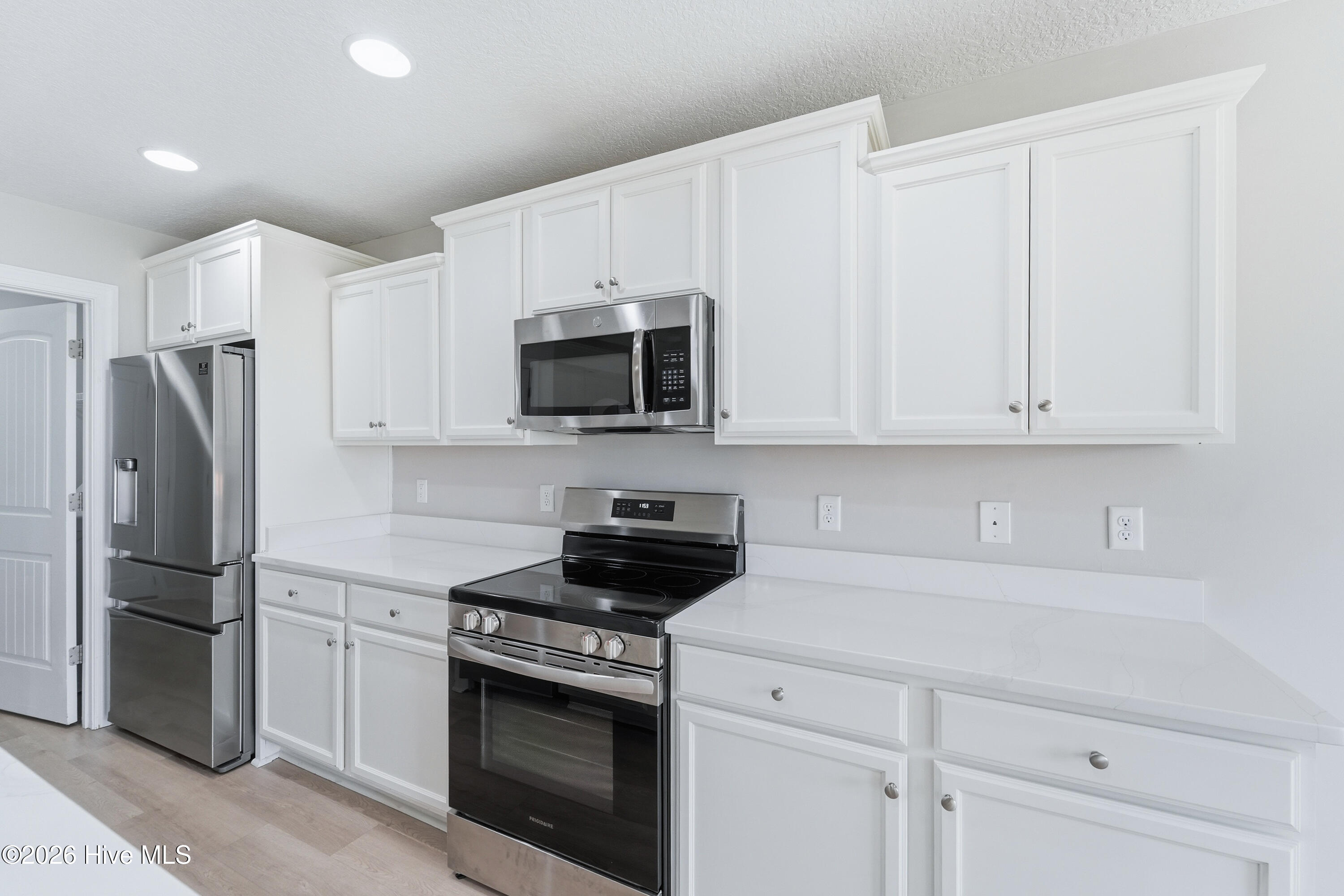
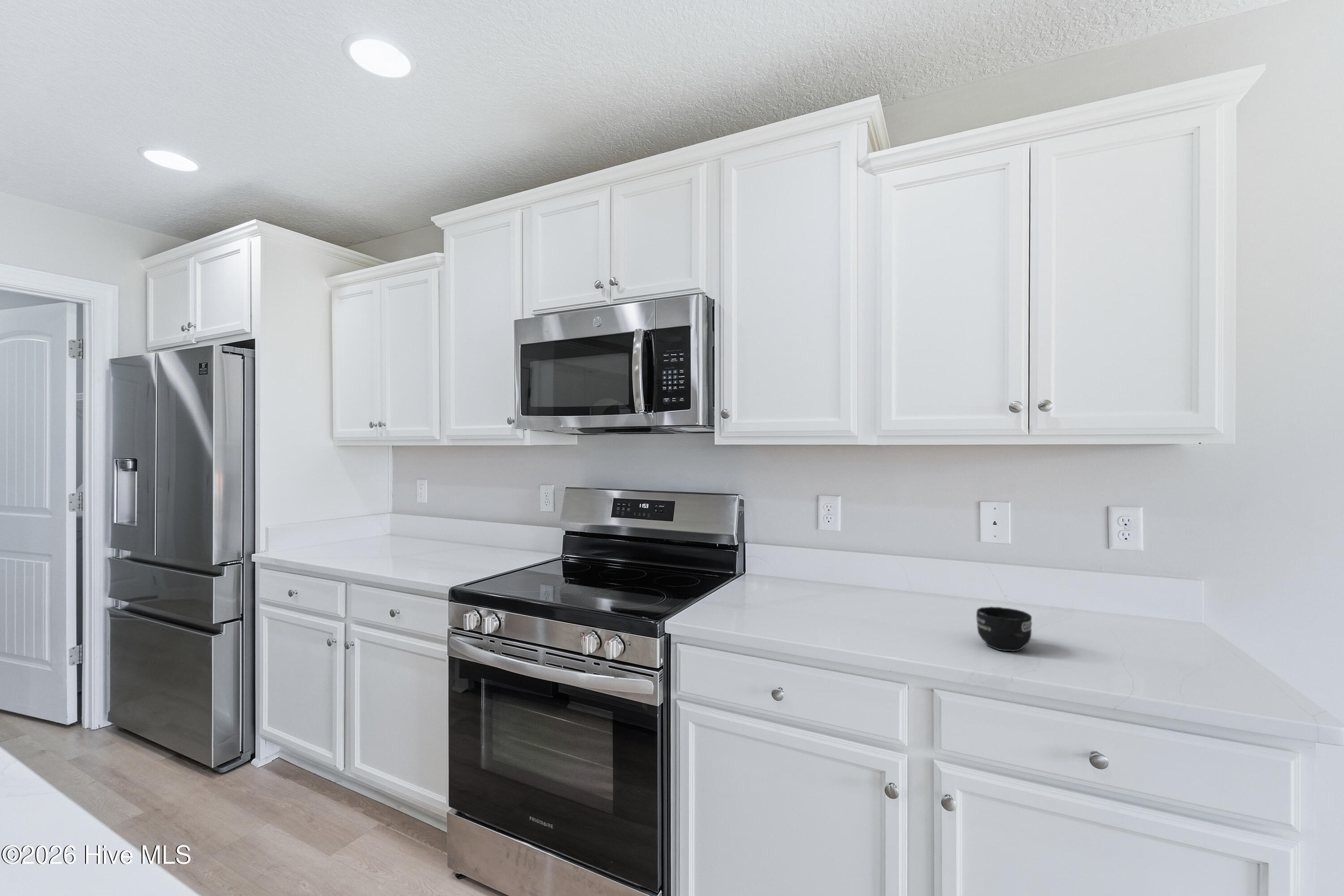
+ mug [976,606,1032,652]
